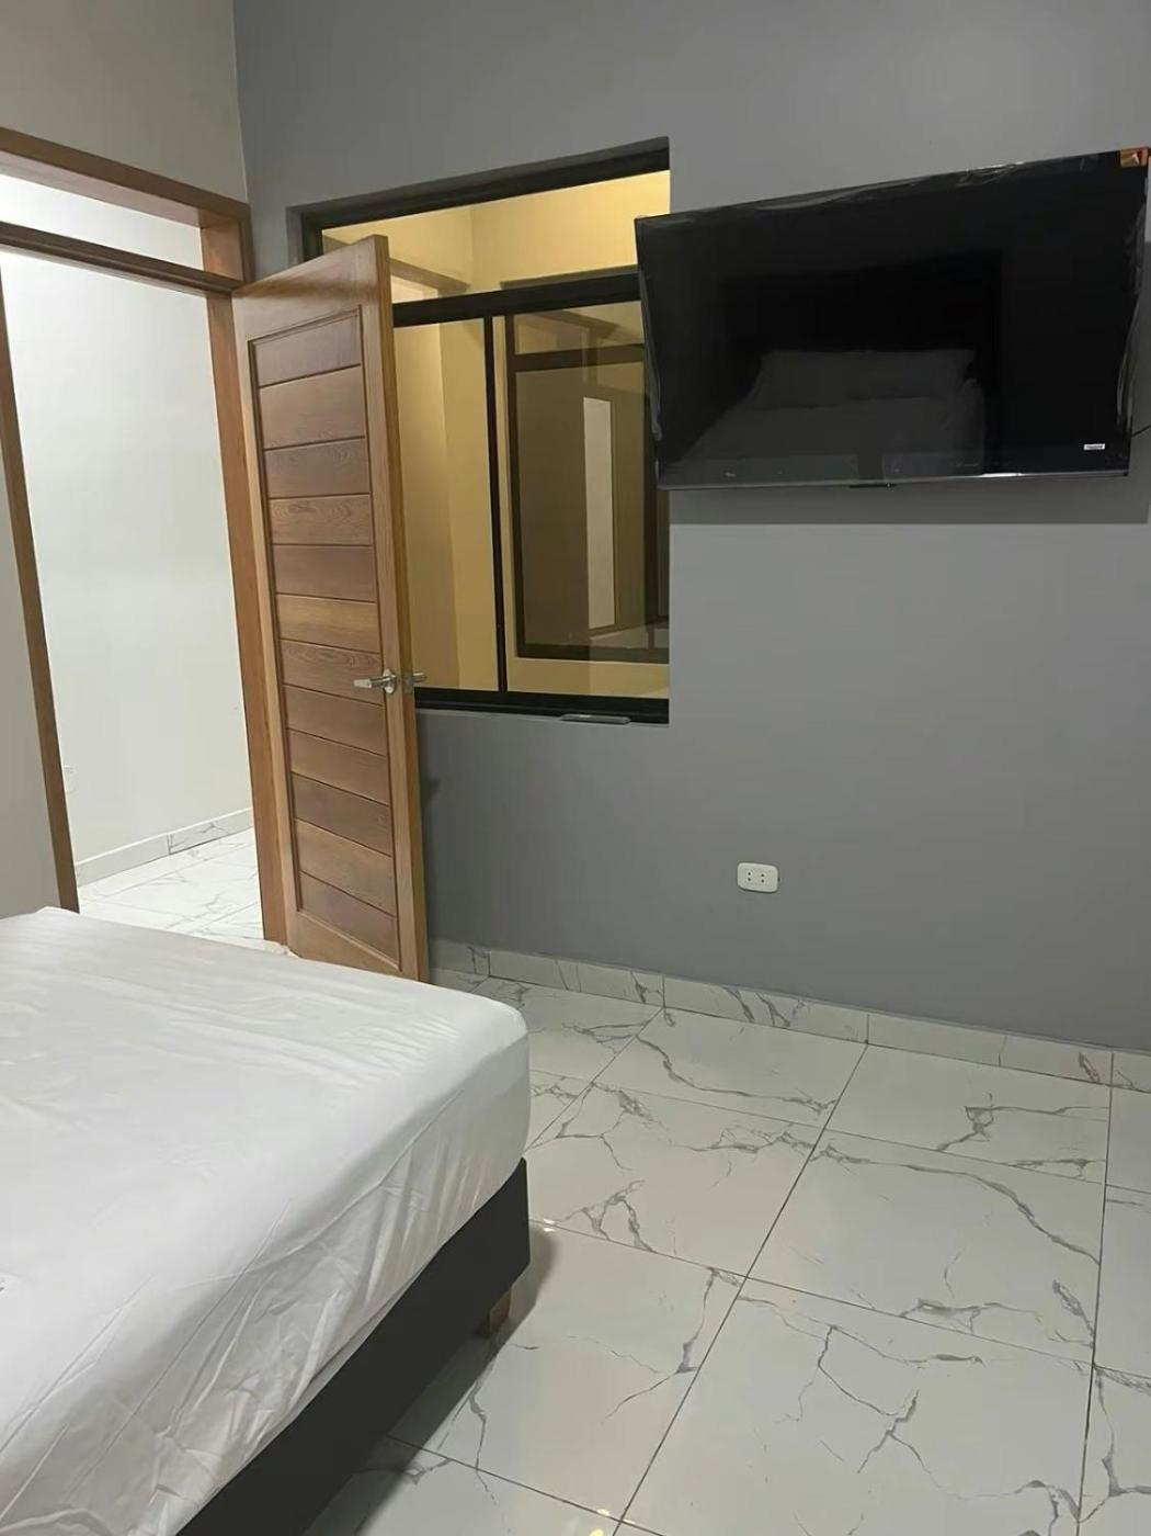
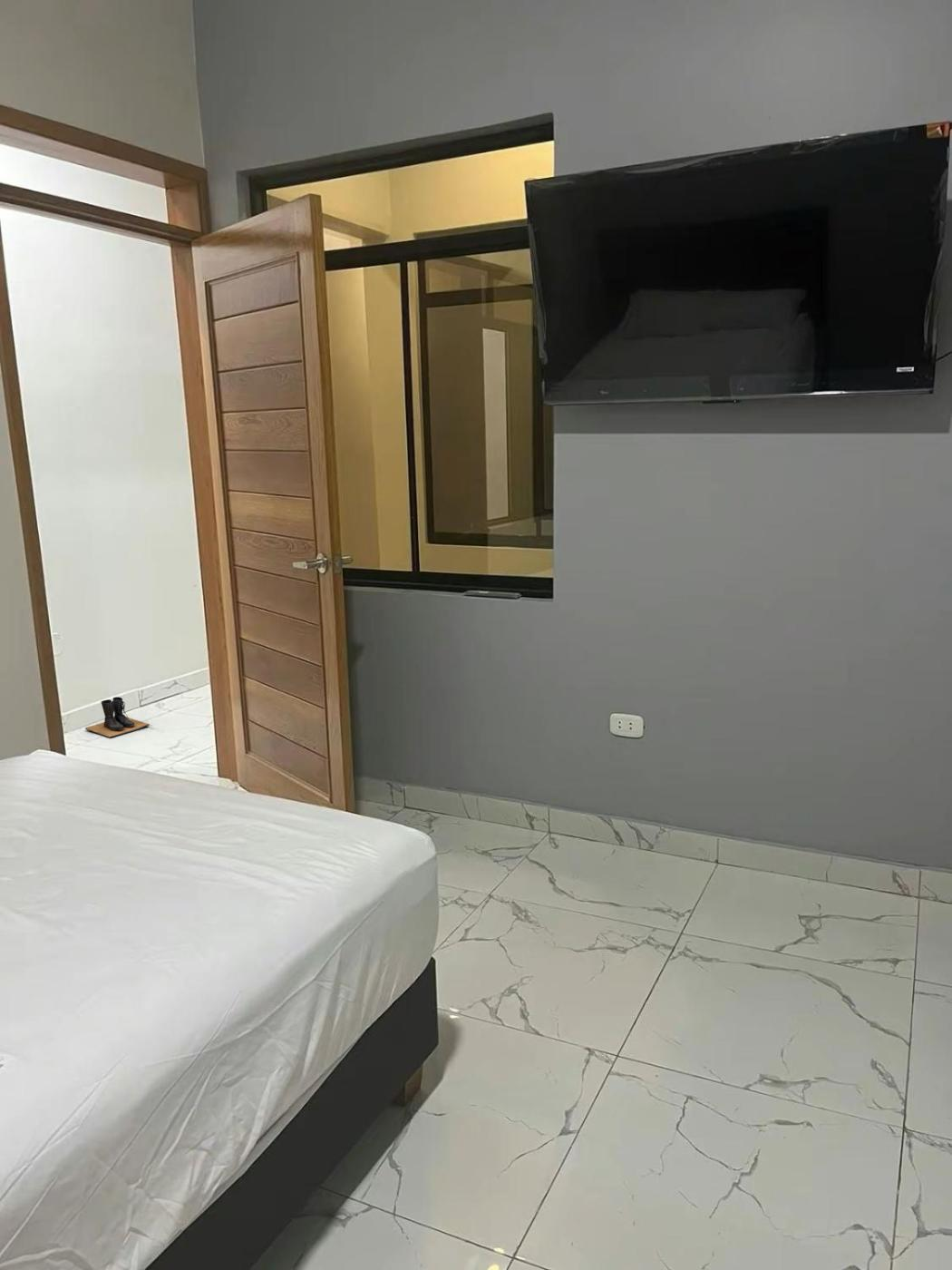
+ boots [84,696,151,738]
